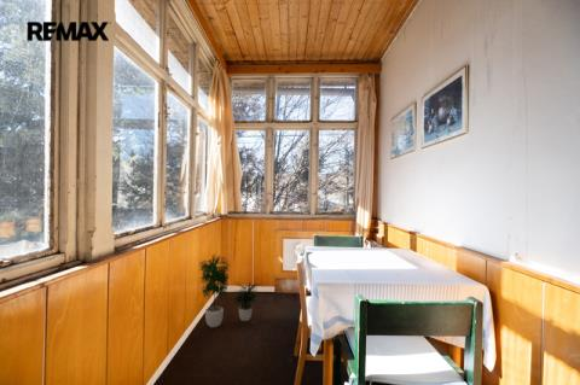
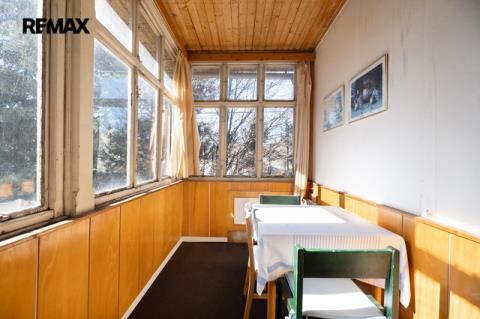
- potted plant [197,252,261,328]
